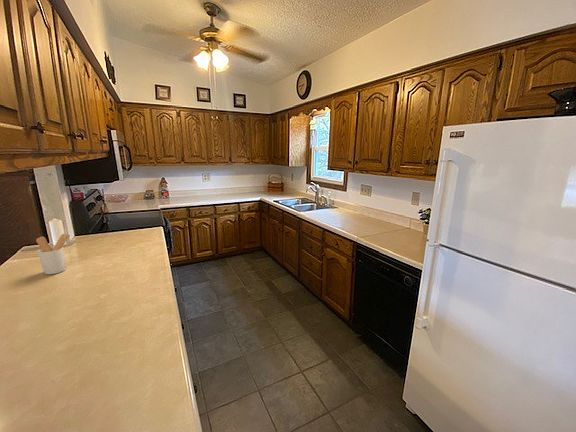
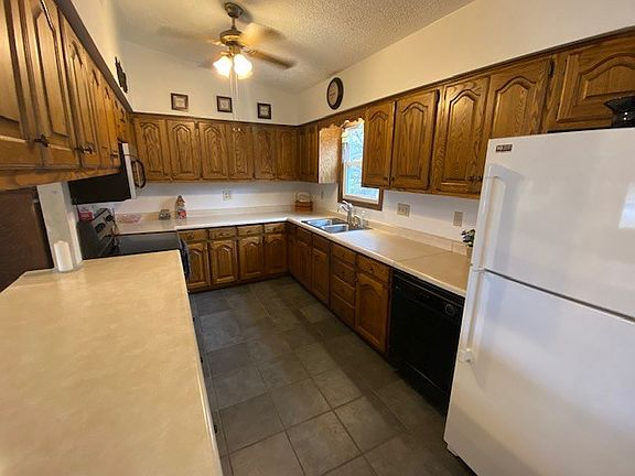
- utensil holder [35,233,71,275]
